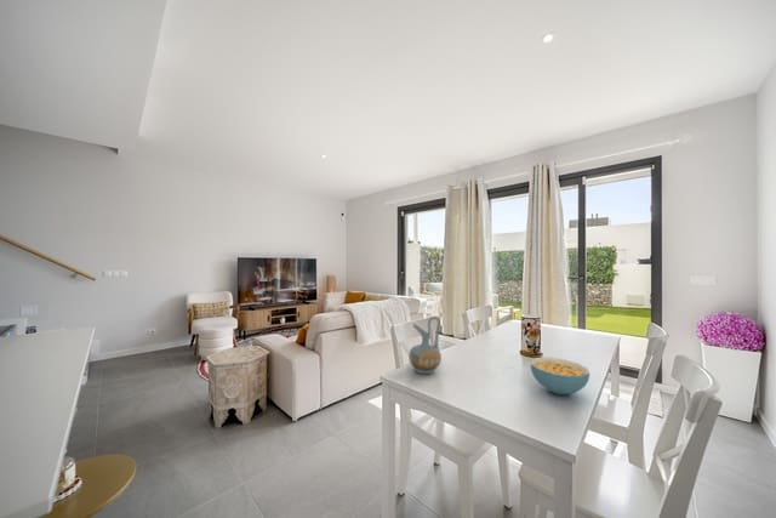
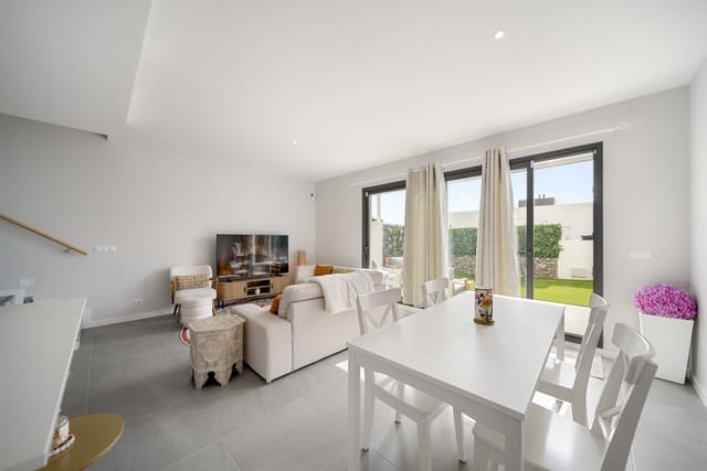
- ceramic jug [407,315,443,375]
- cereal bowl [529,357,590,395]
